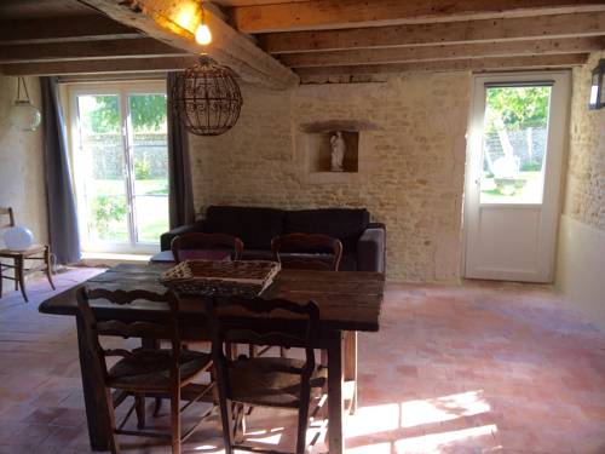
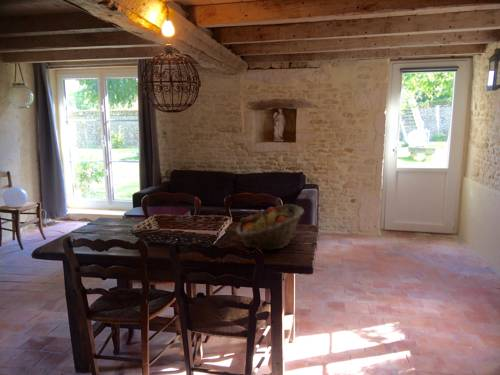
+ fruit basket [236,203,305,252]
